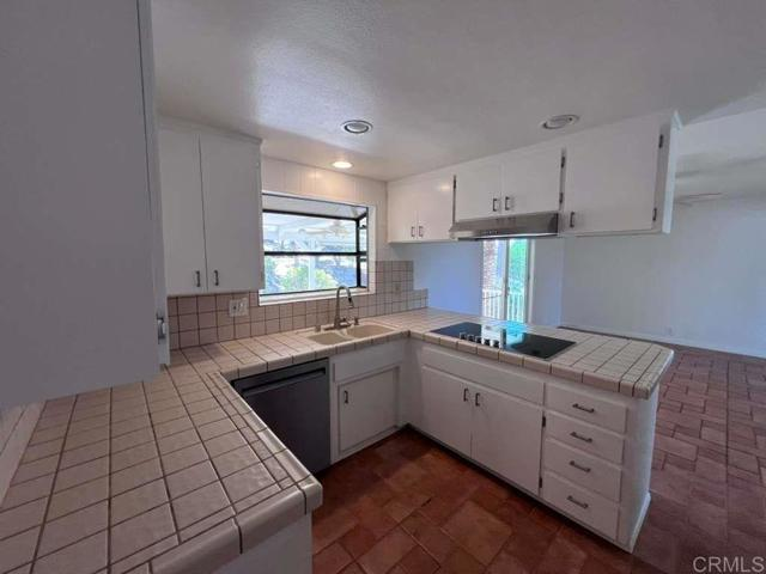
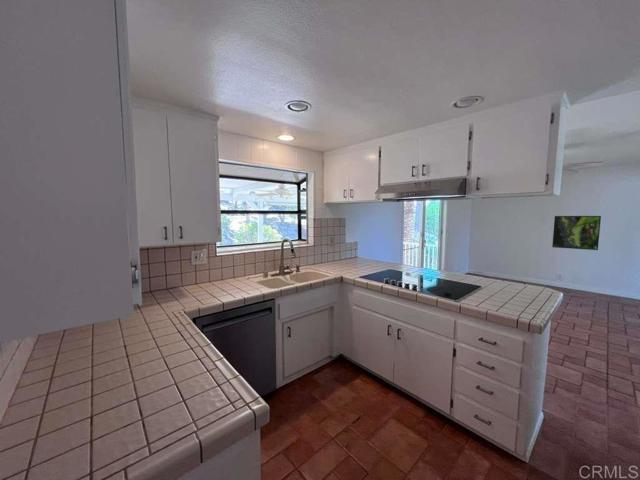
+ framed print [551,215,602,251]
